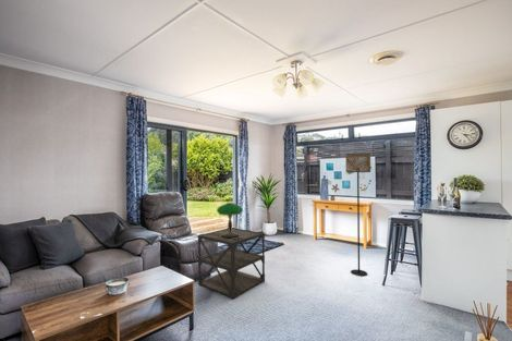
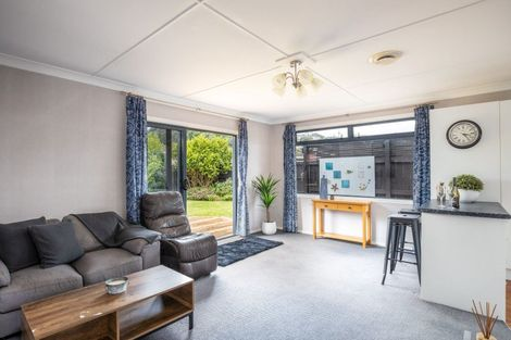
- floor lamp [344,153,371,277]
- table lamp [216,202,244,240]
- side table [197,227,266,300]
